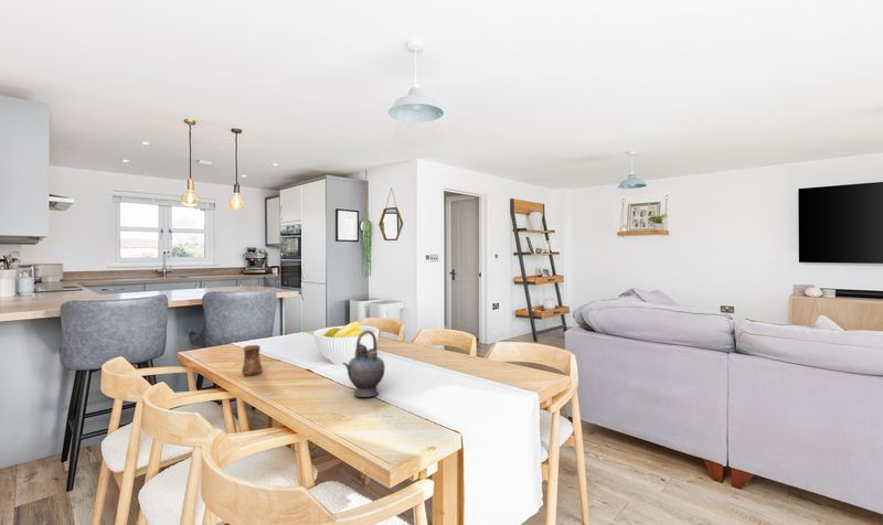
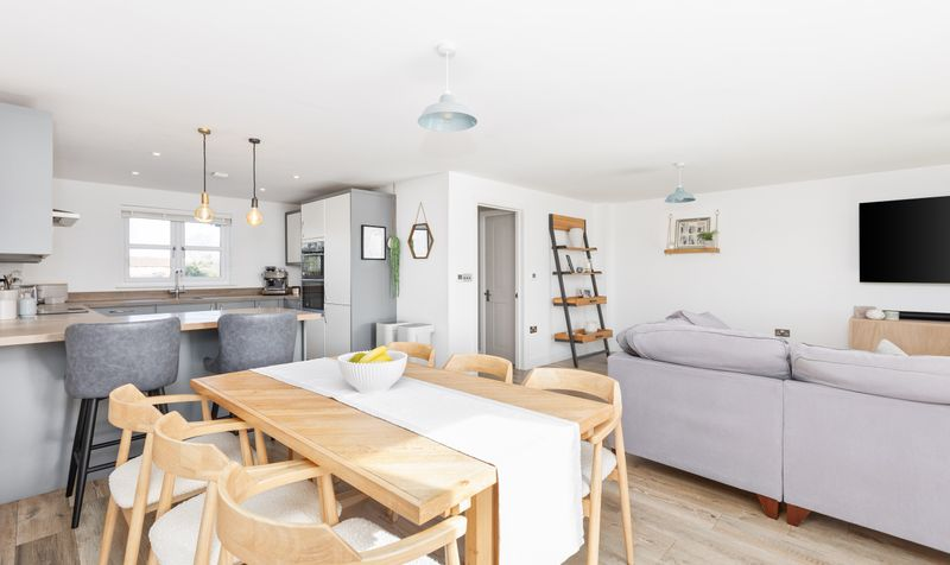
- teapot [341,330,386,398]
- cup [241,344,263,377]
